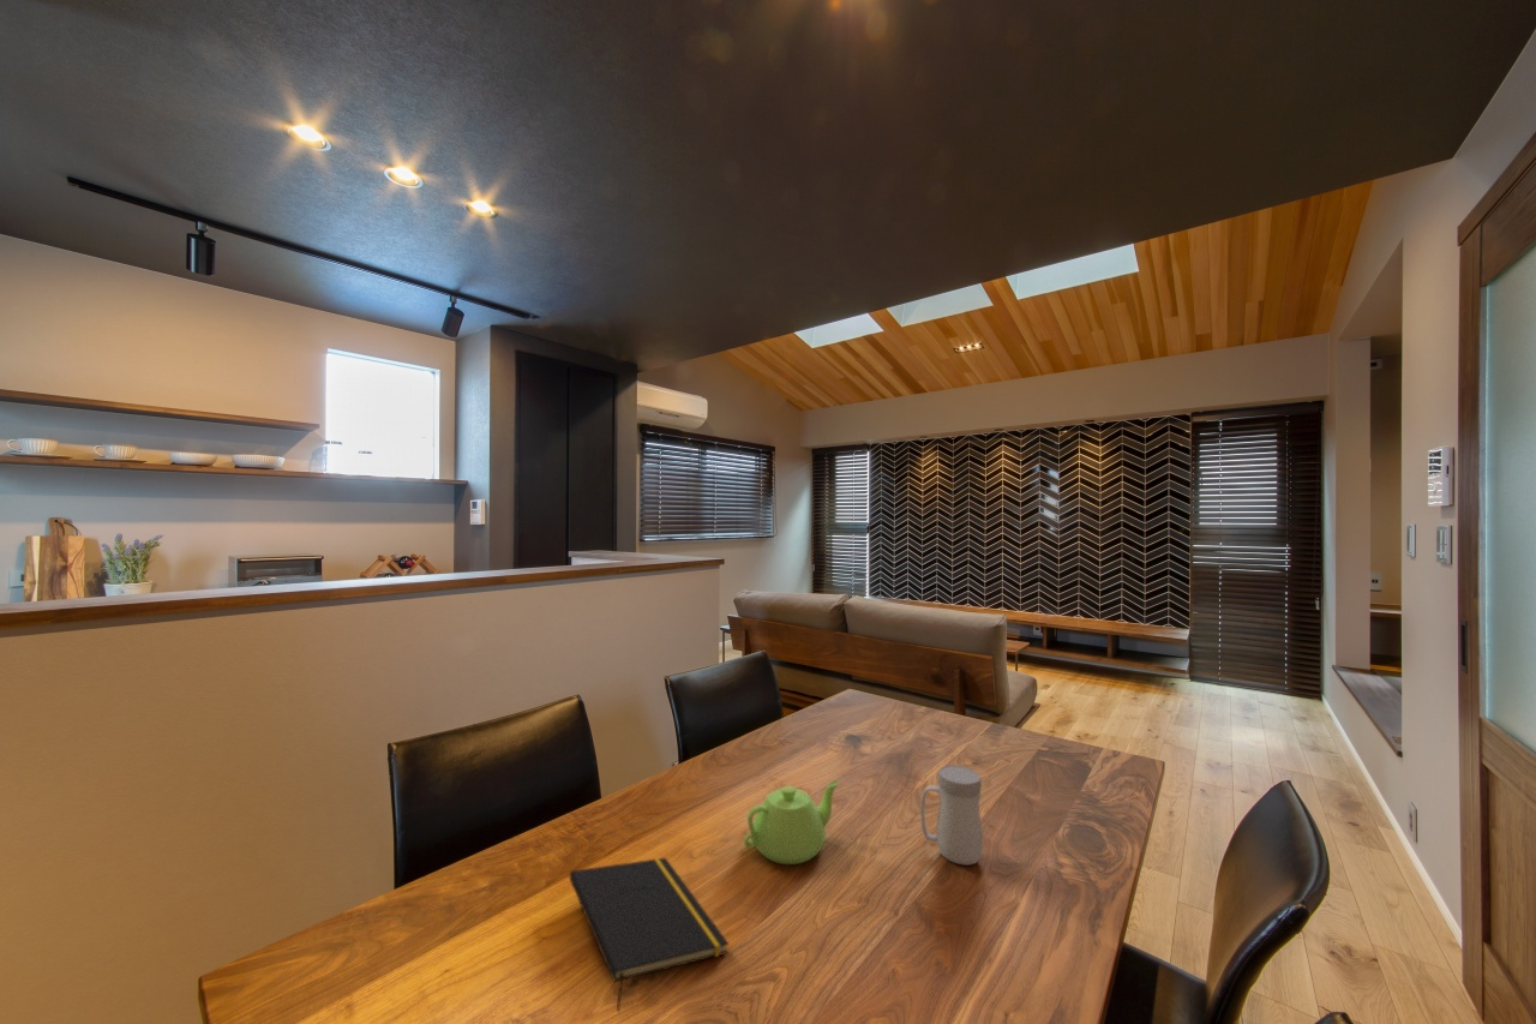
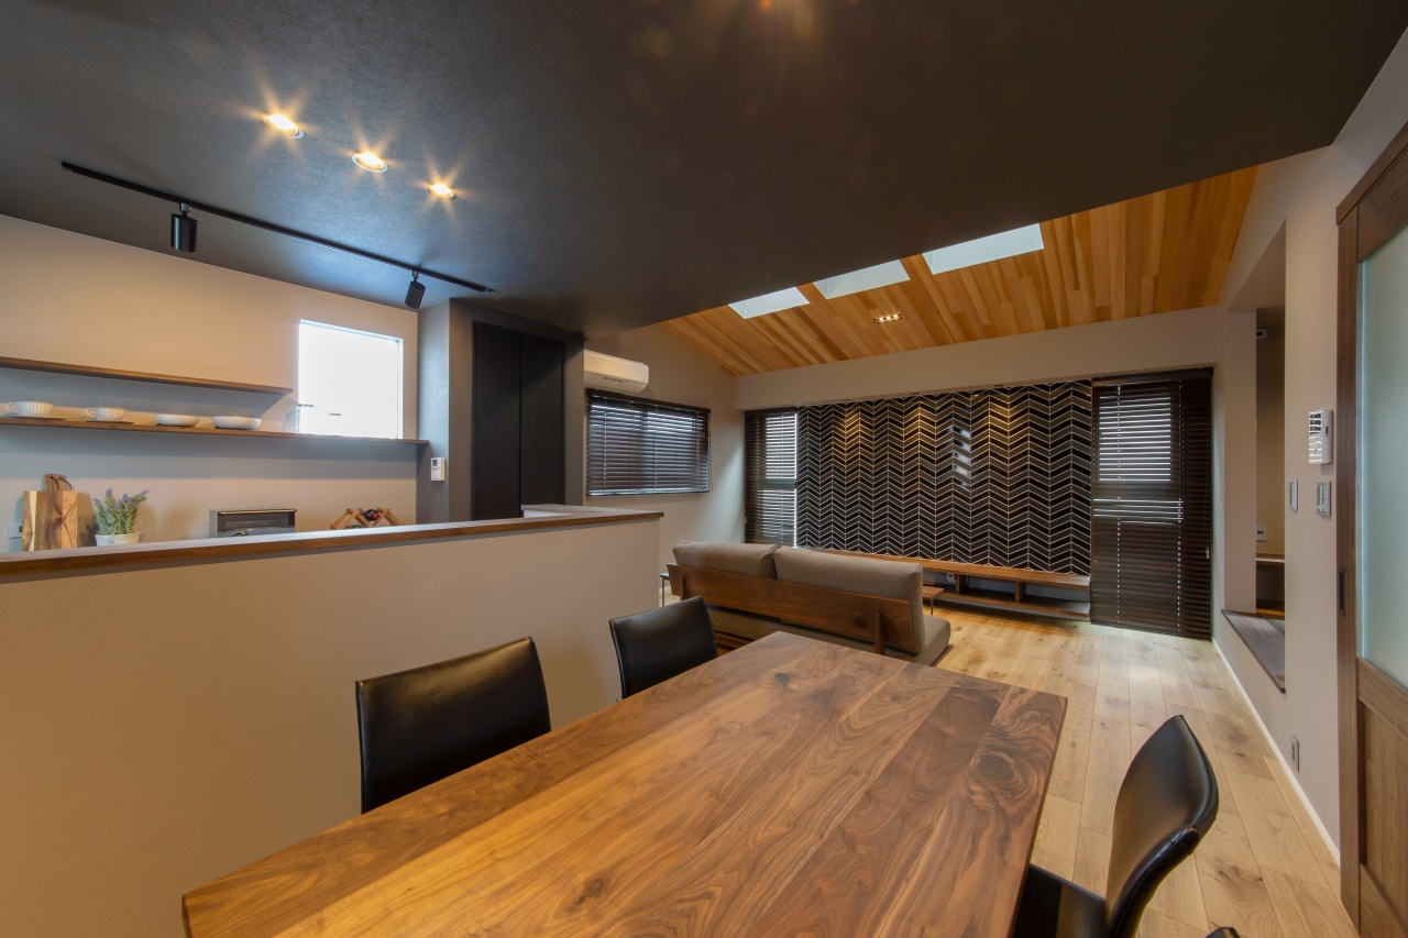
- mug [919,765,984,866]
- teapot [743,779,841,866]
- notepad [568,857,730,1013]
